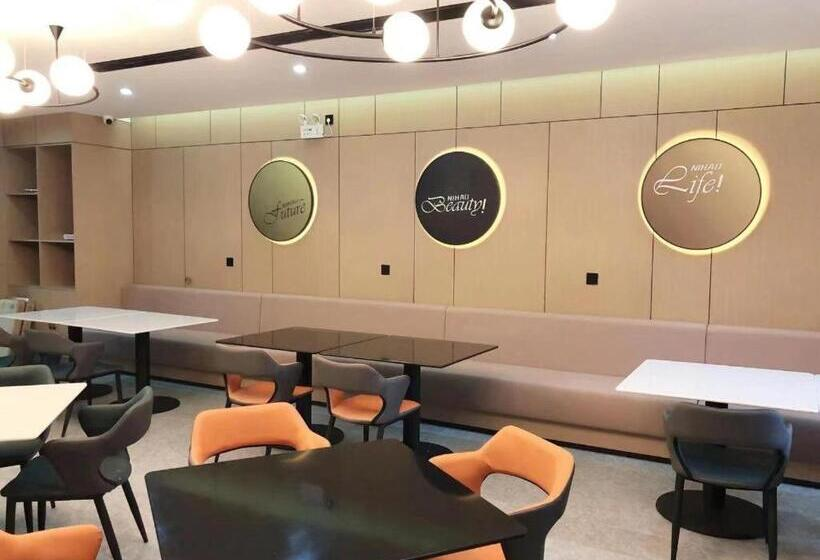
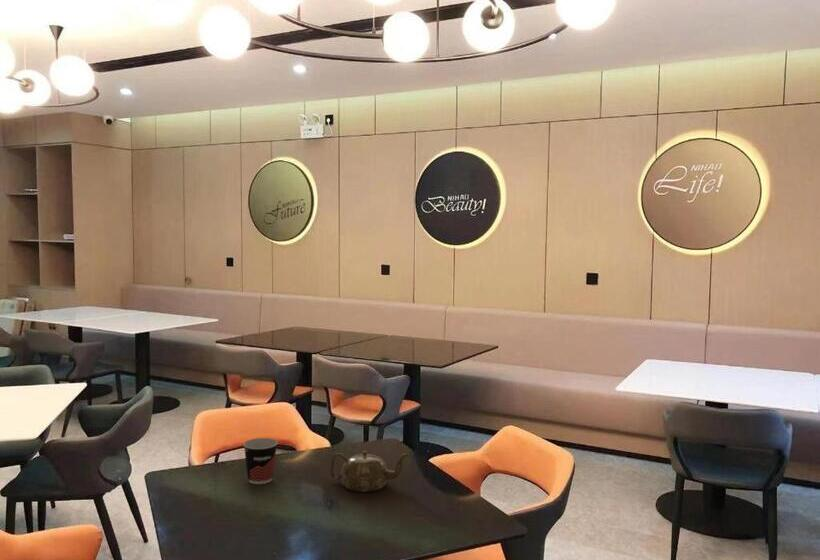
+ cup [242,437,279,485]
+ teapot [329,450,409,493]
